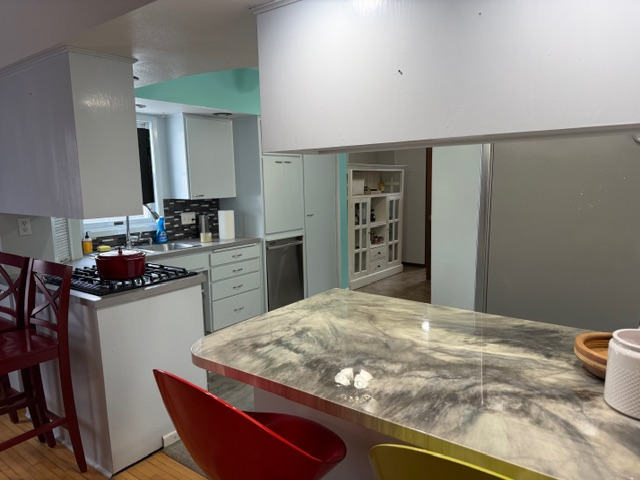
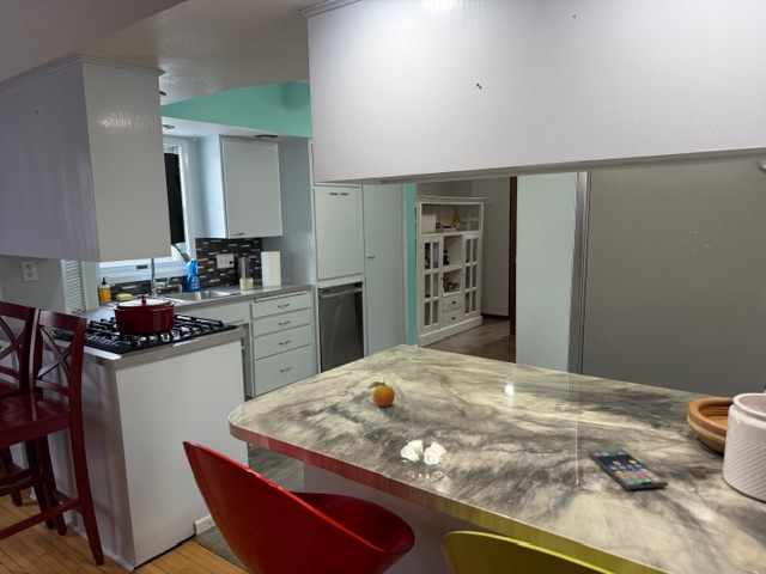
+ smartphone [588,450,669,490]
+ fruit [366,377,396,408]
